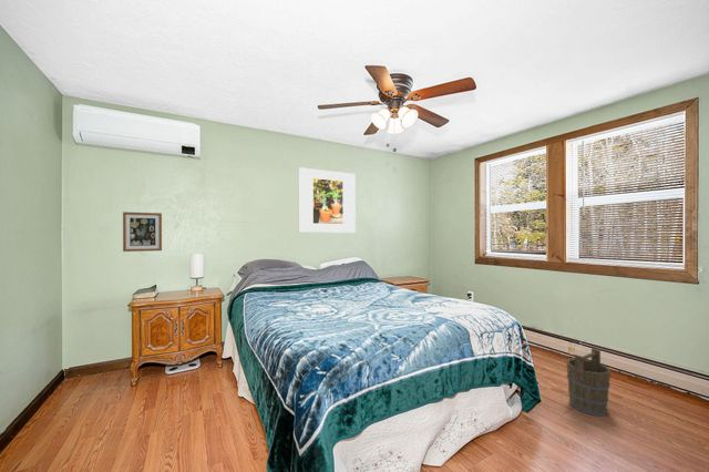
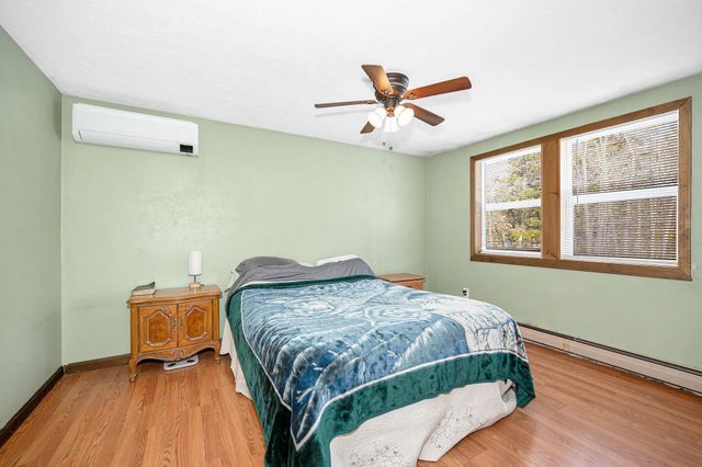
- wall art [122,211,163,253]
- bucket [565,347,612,417]
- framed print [297,166,357,234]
